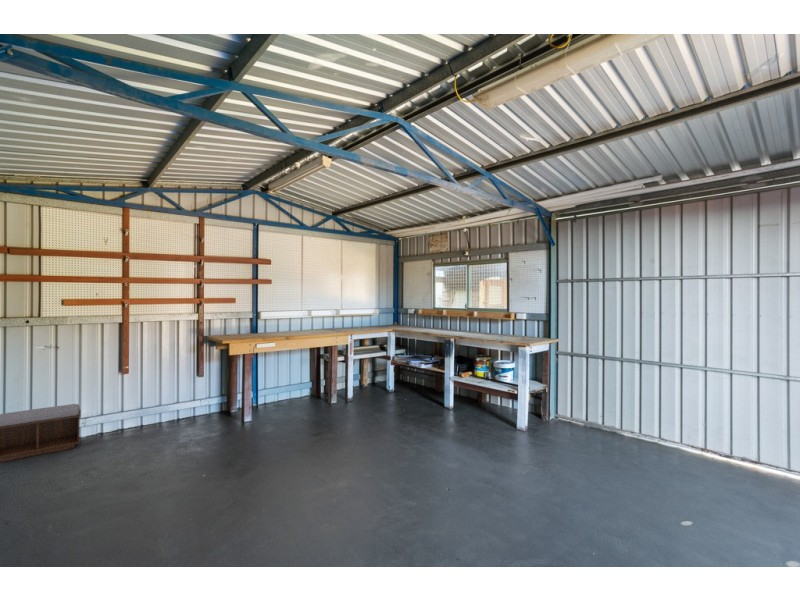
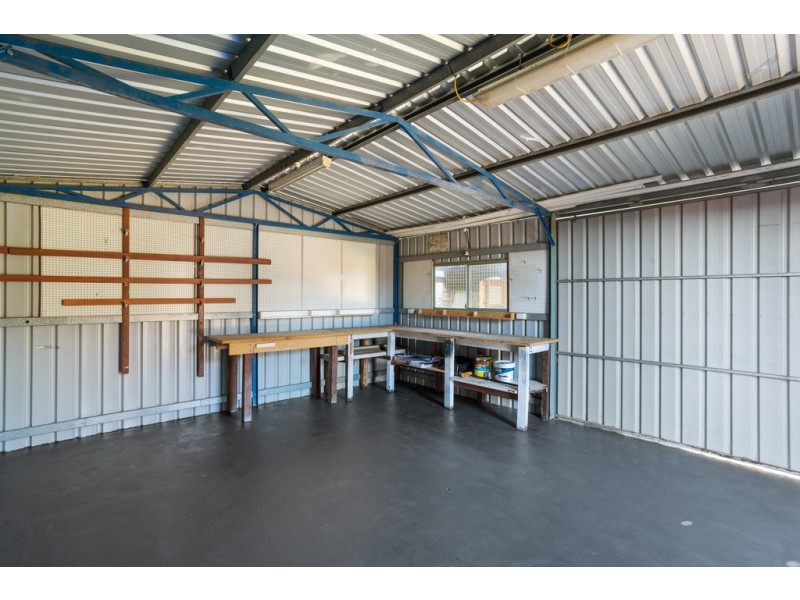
- bench [0,403,82,463]
